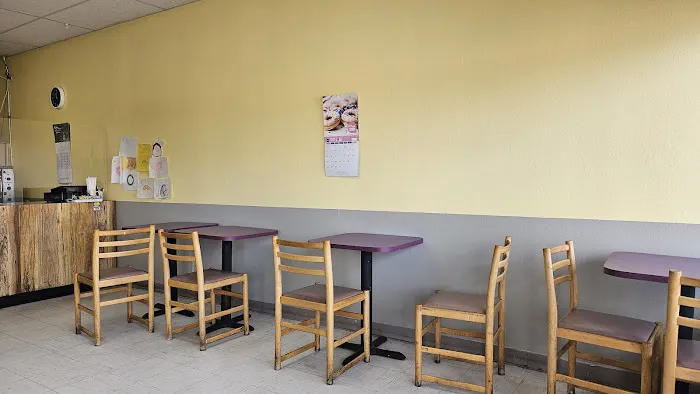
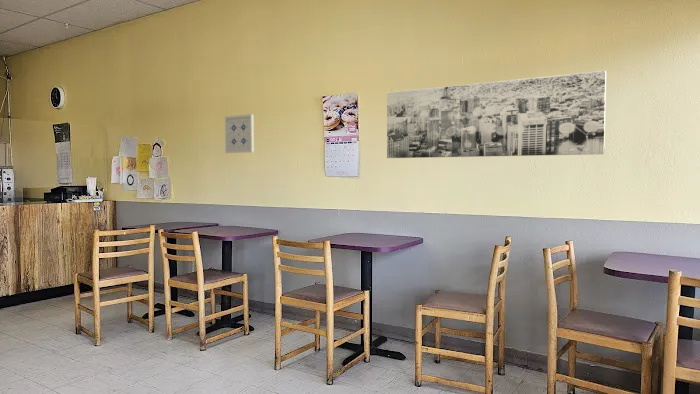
+ wall art [386,70,607,159]
+ wall art [224,113,255,154]
